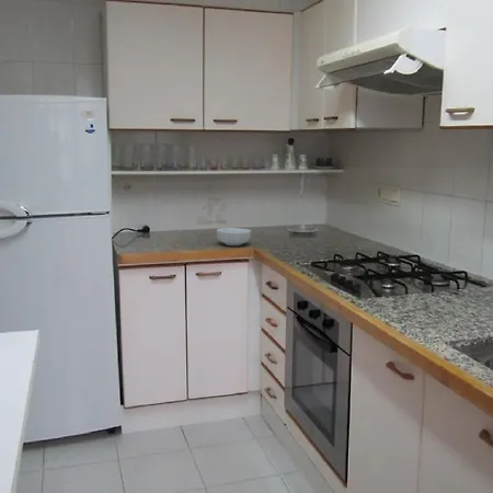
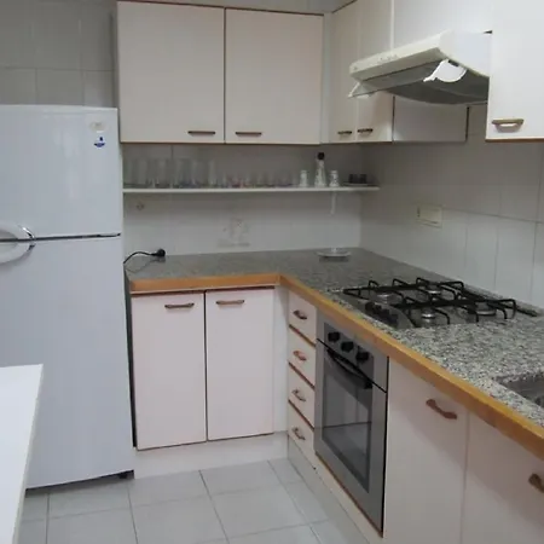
- cereal bowl [216,227,252,246]
